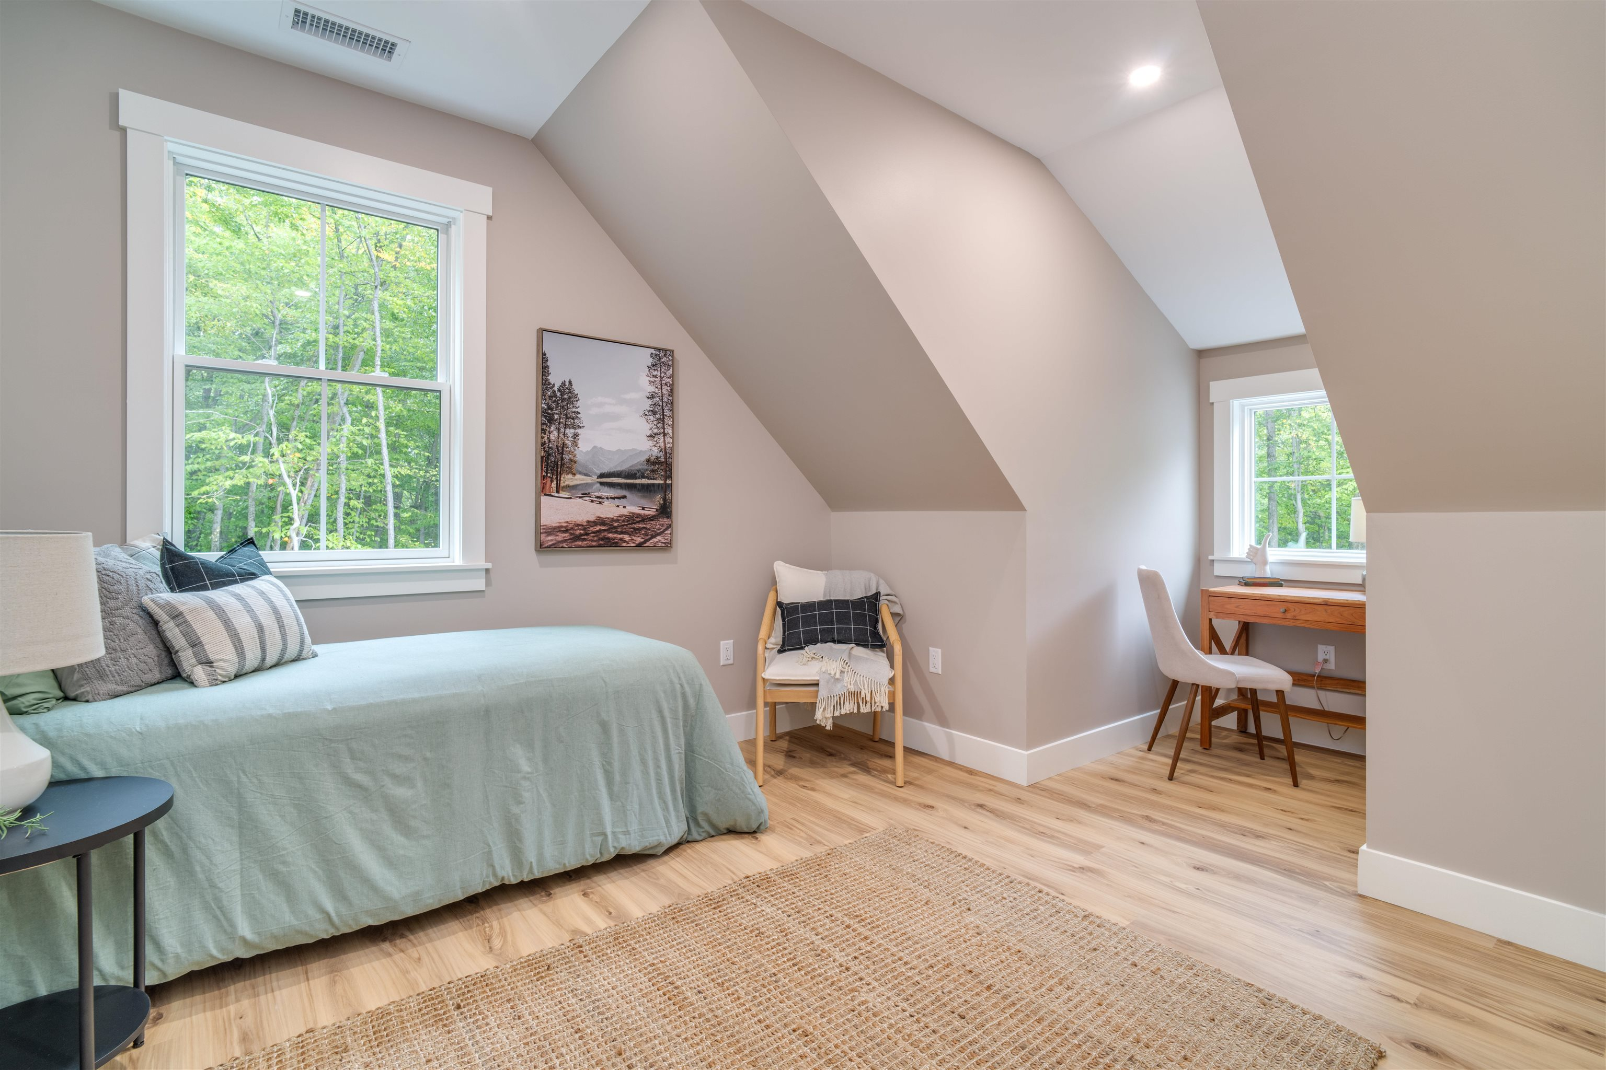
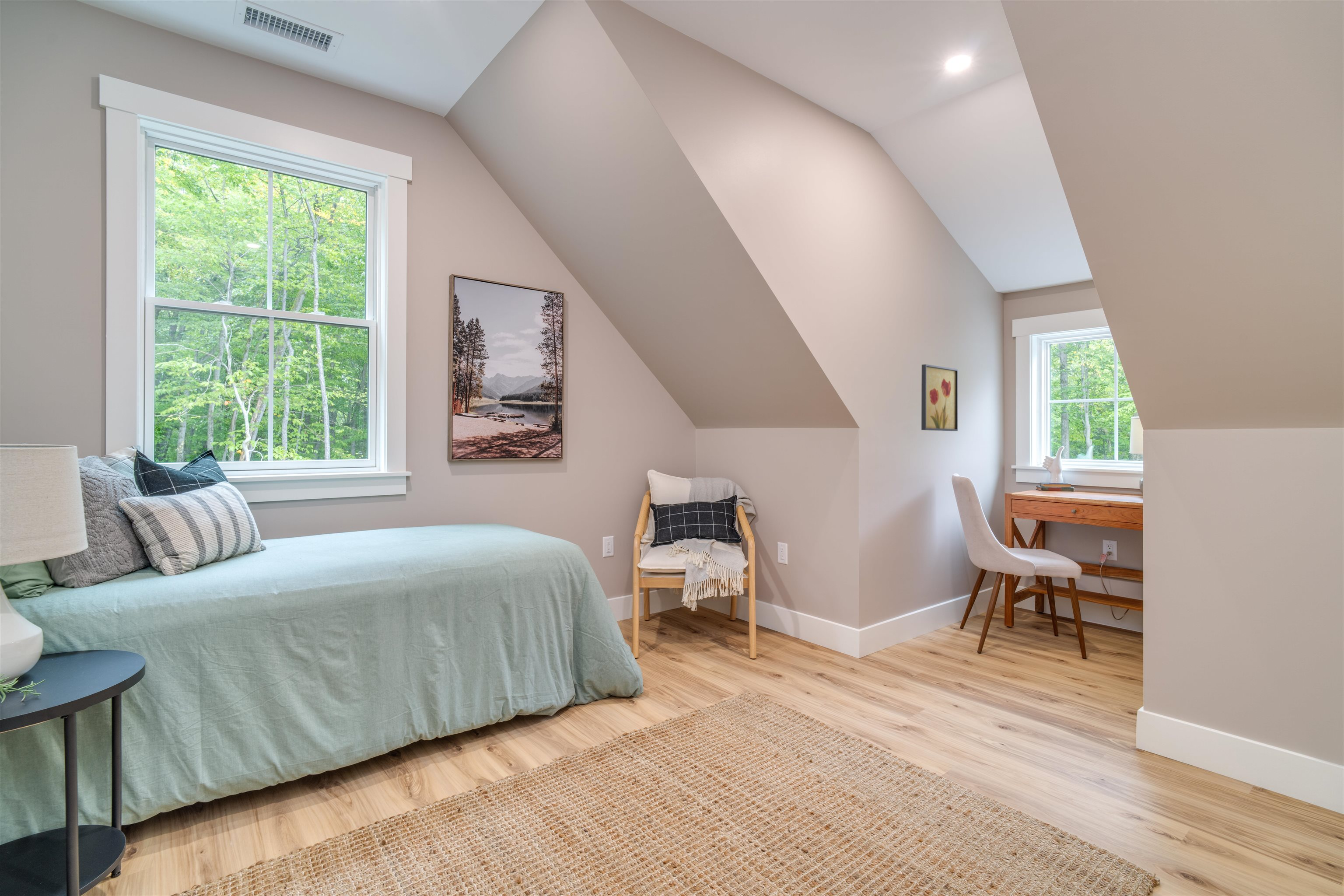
+ wall art [921,364,959,431]
